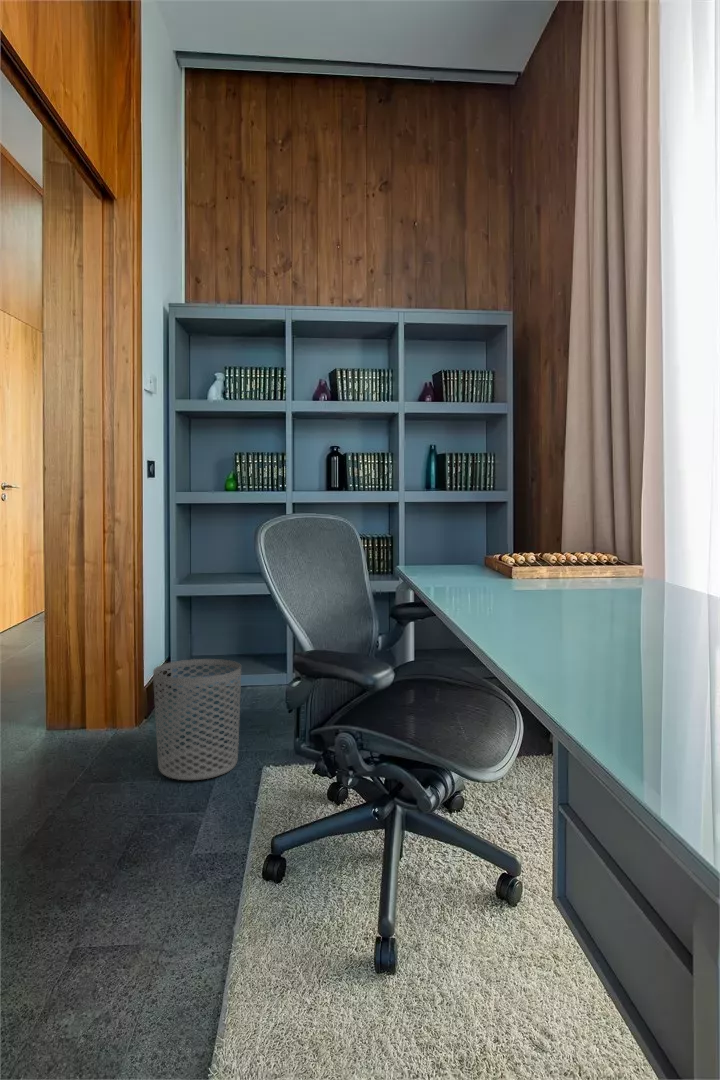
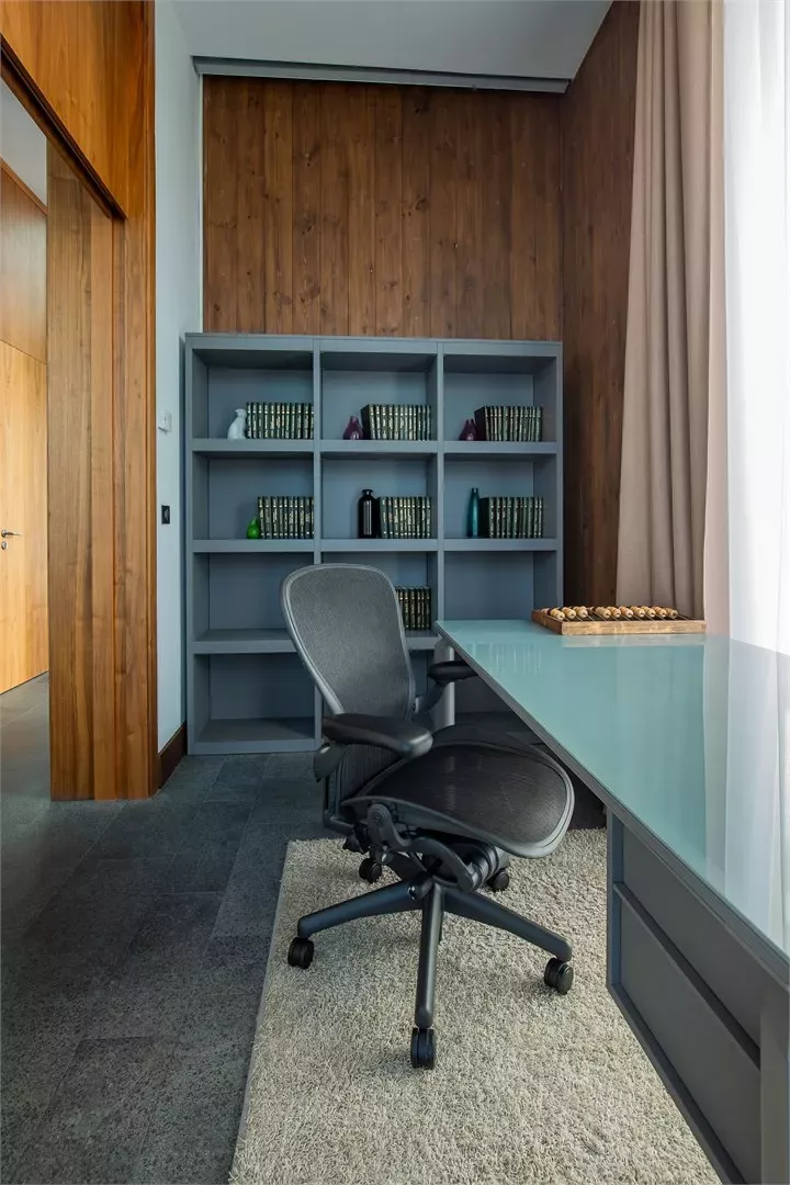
- waste bin [152,658,242,781]
